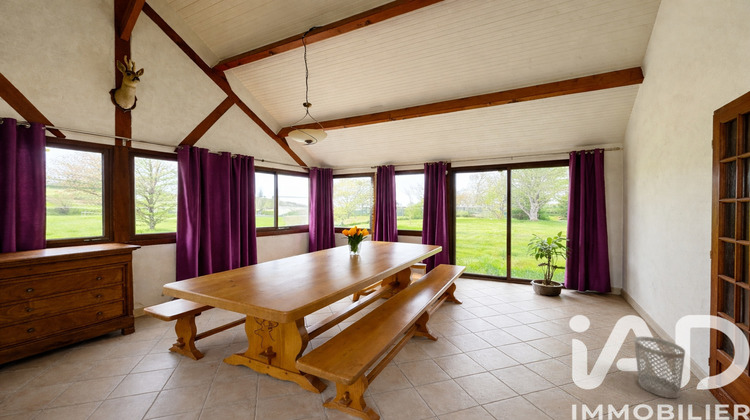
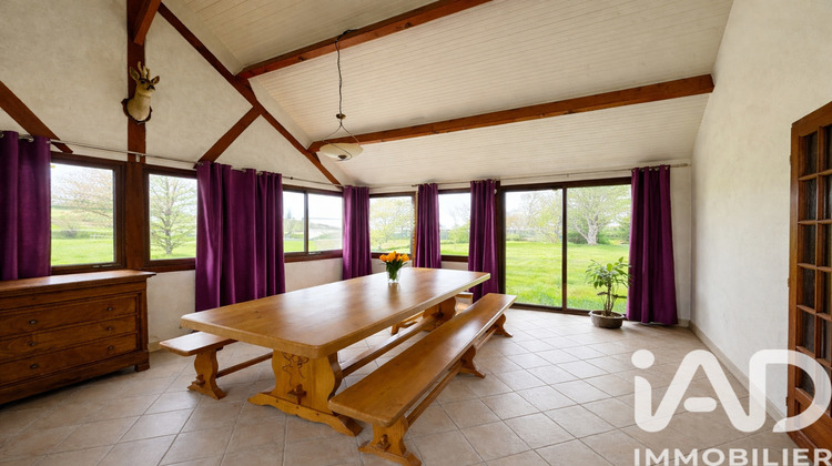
- wastebasket [633,336,686,399]
